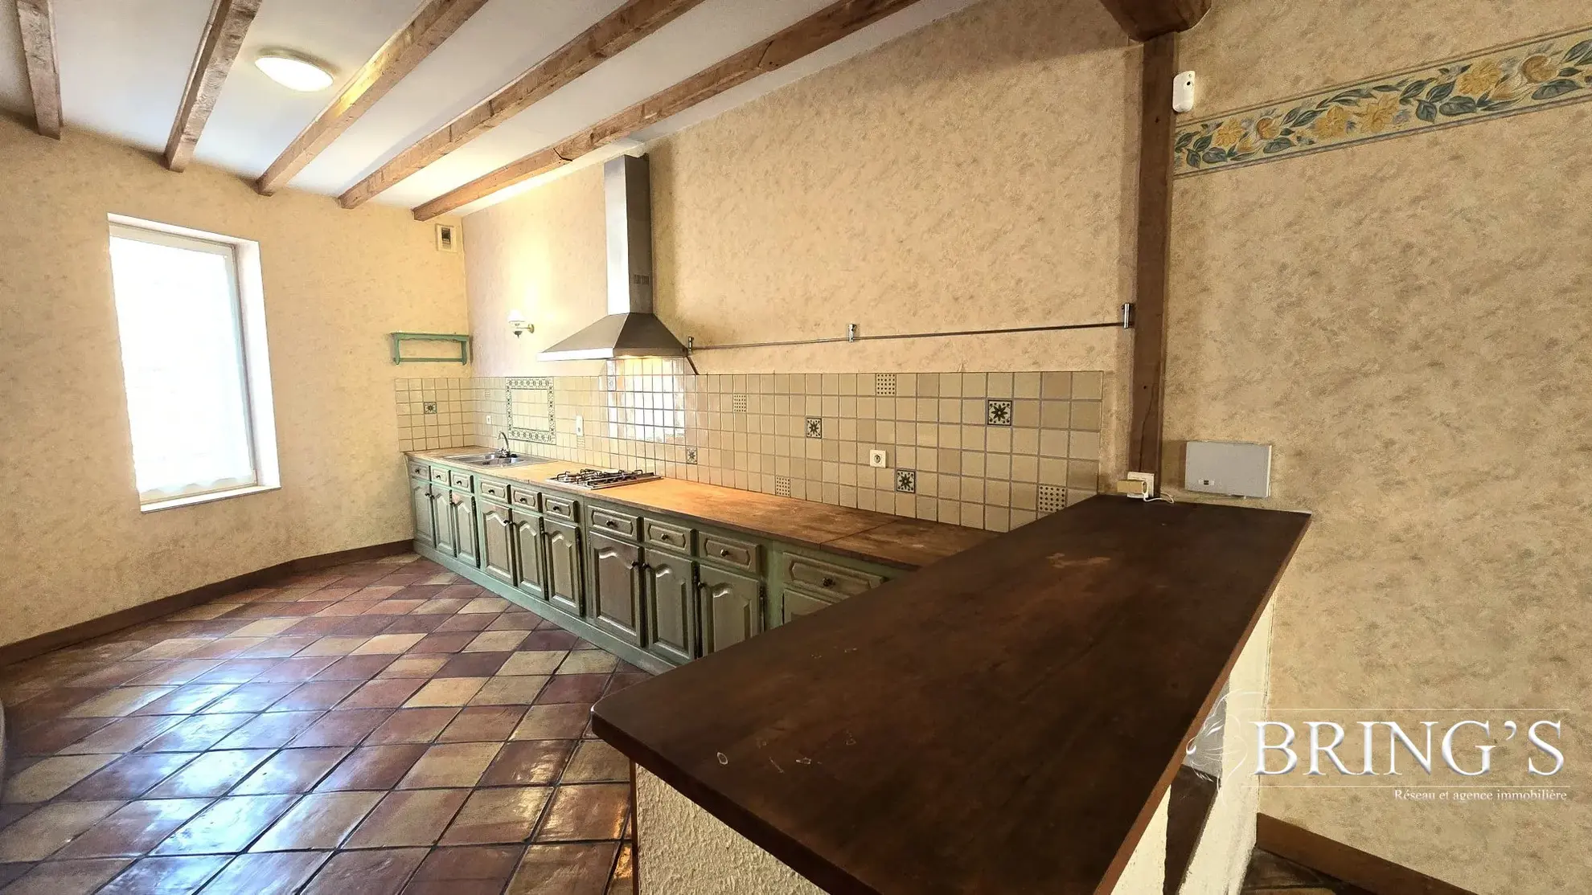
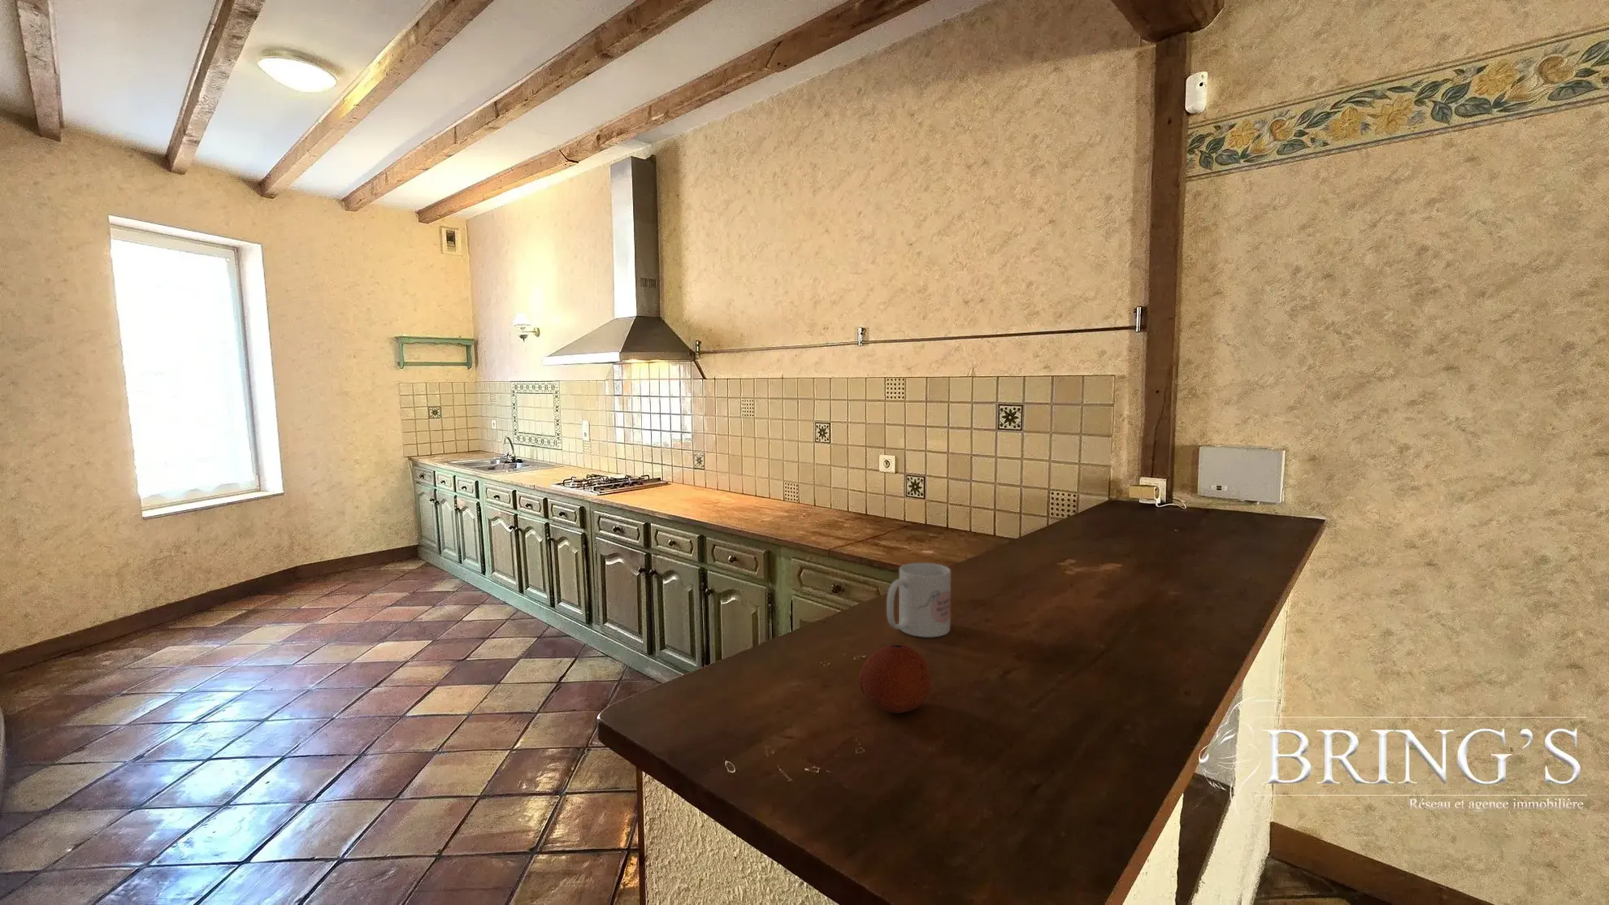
+ mug [886,562,951,638]
+ fruit [859,643,932,714]
